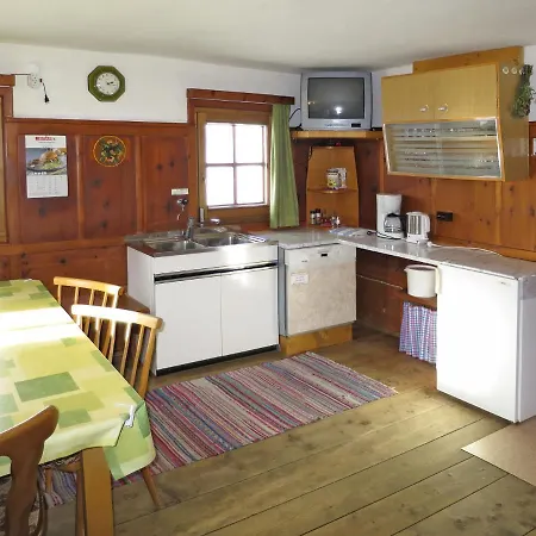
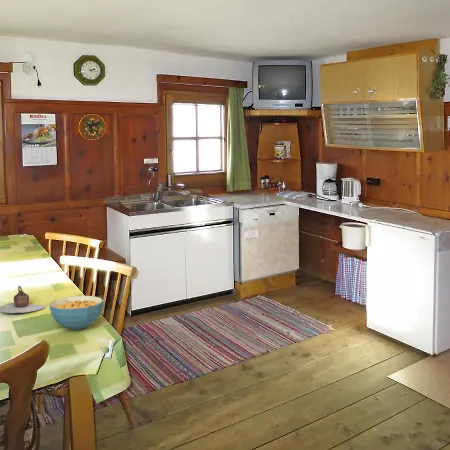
+ cereal bowl [48,295,104,331]
+ teapot [0,285,48,314]
